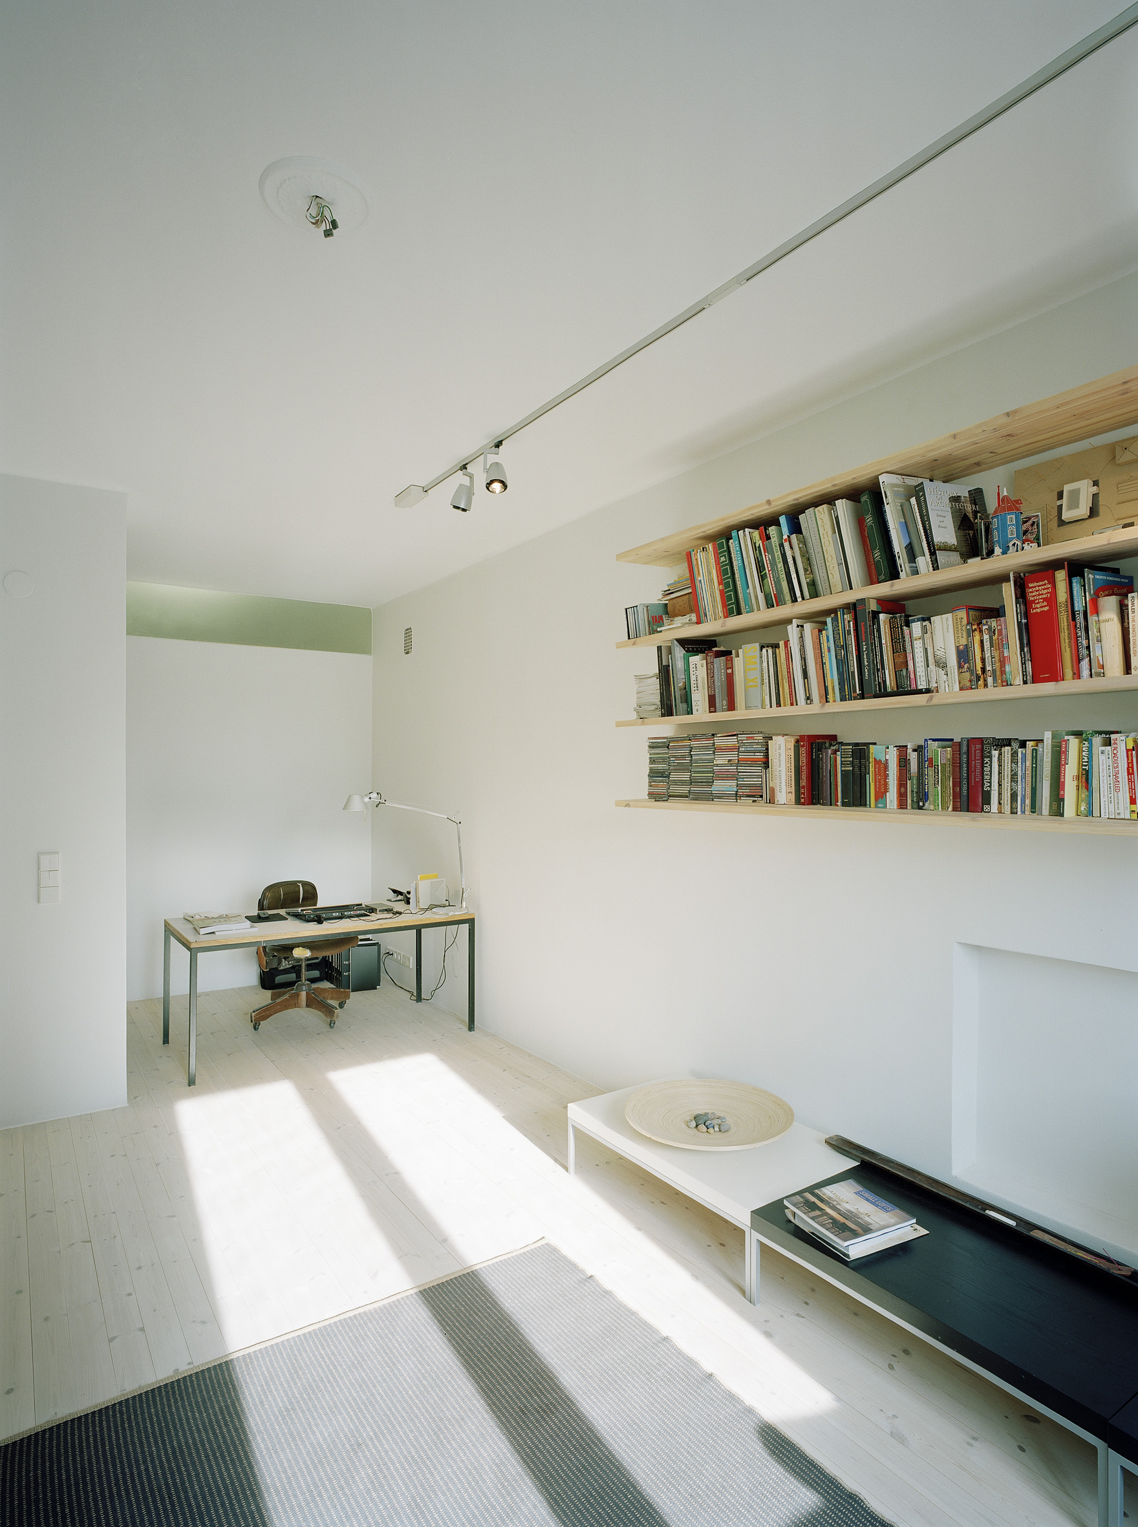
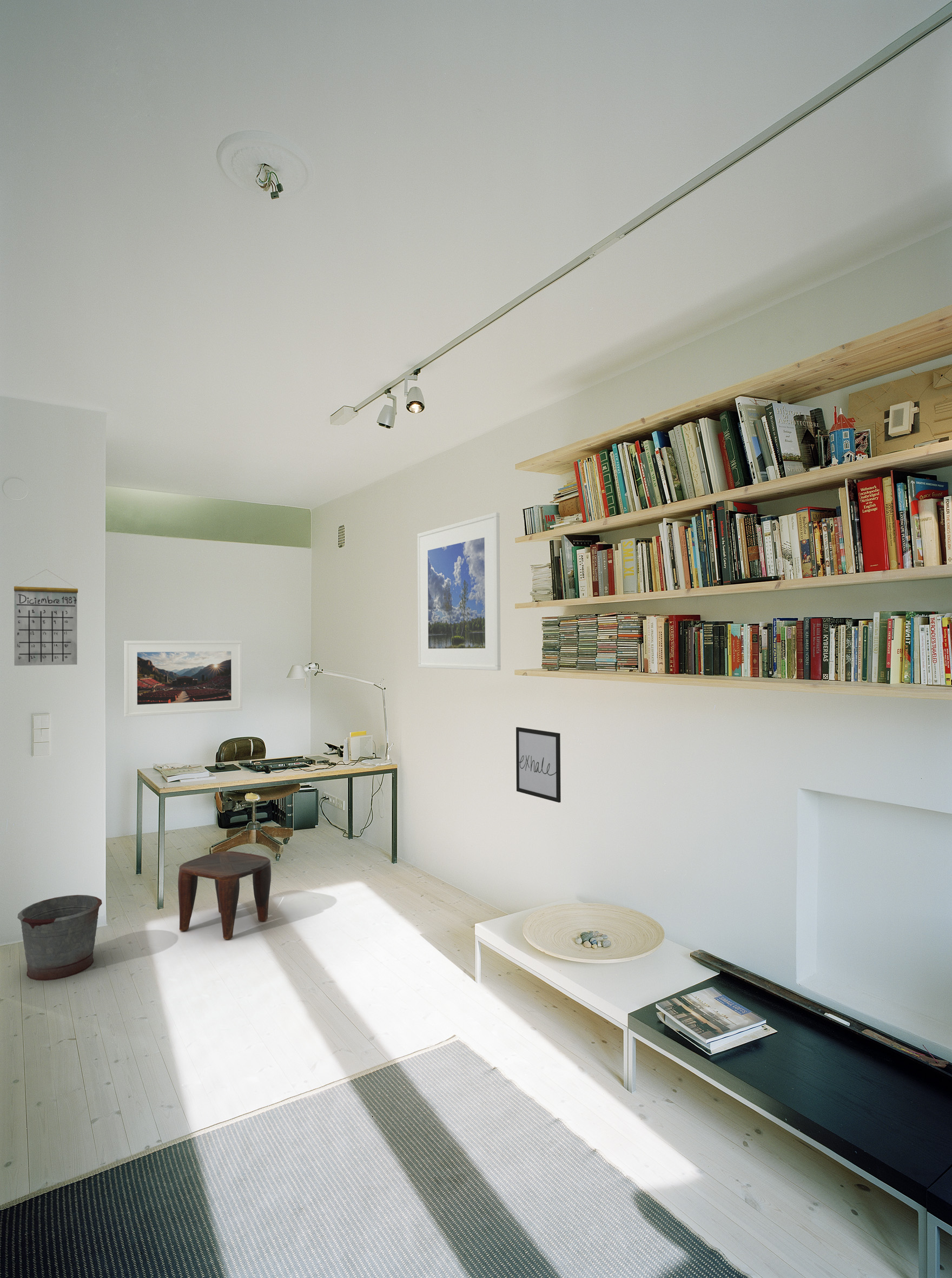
+ calendar [14,569,78,666]
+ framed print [124,640,243,717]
+ wall art [515,727,561,803]
+ stool [177,851,272,940]
+ bucket [17,894,103,981]
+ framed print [417,512,501,671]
